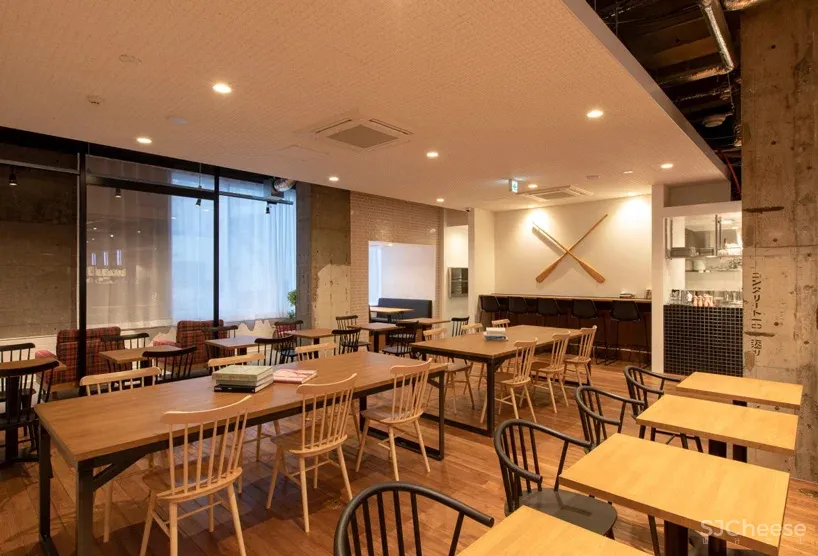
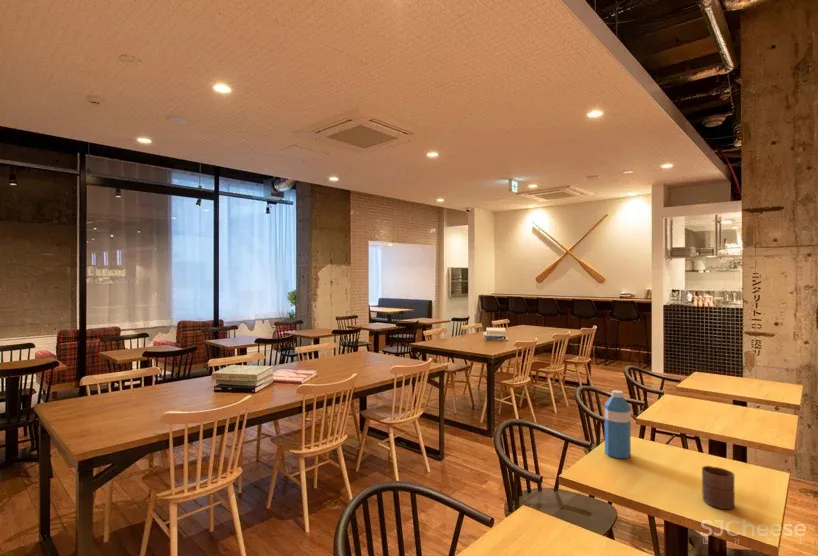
+ cup [701,465,736,510]
+ water bottle [604,389,632,459]
